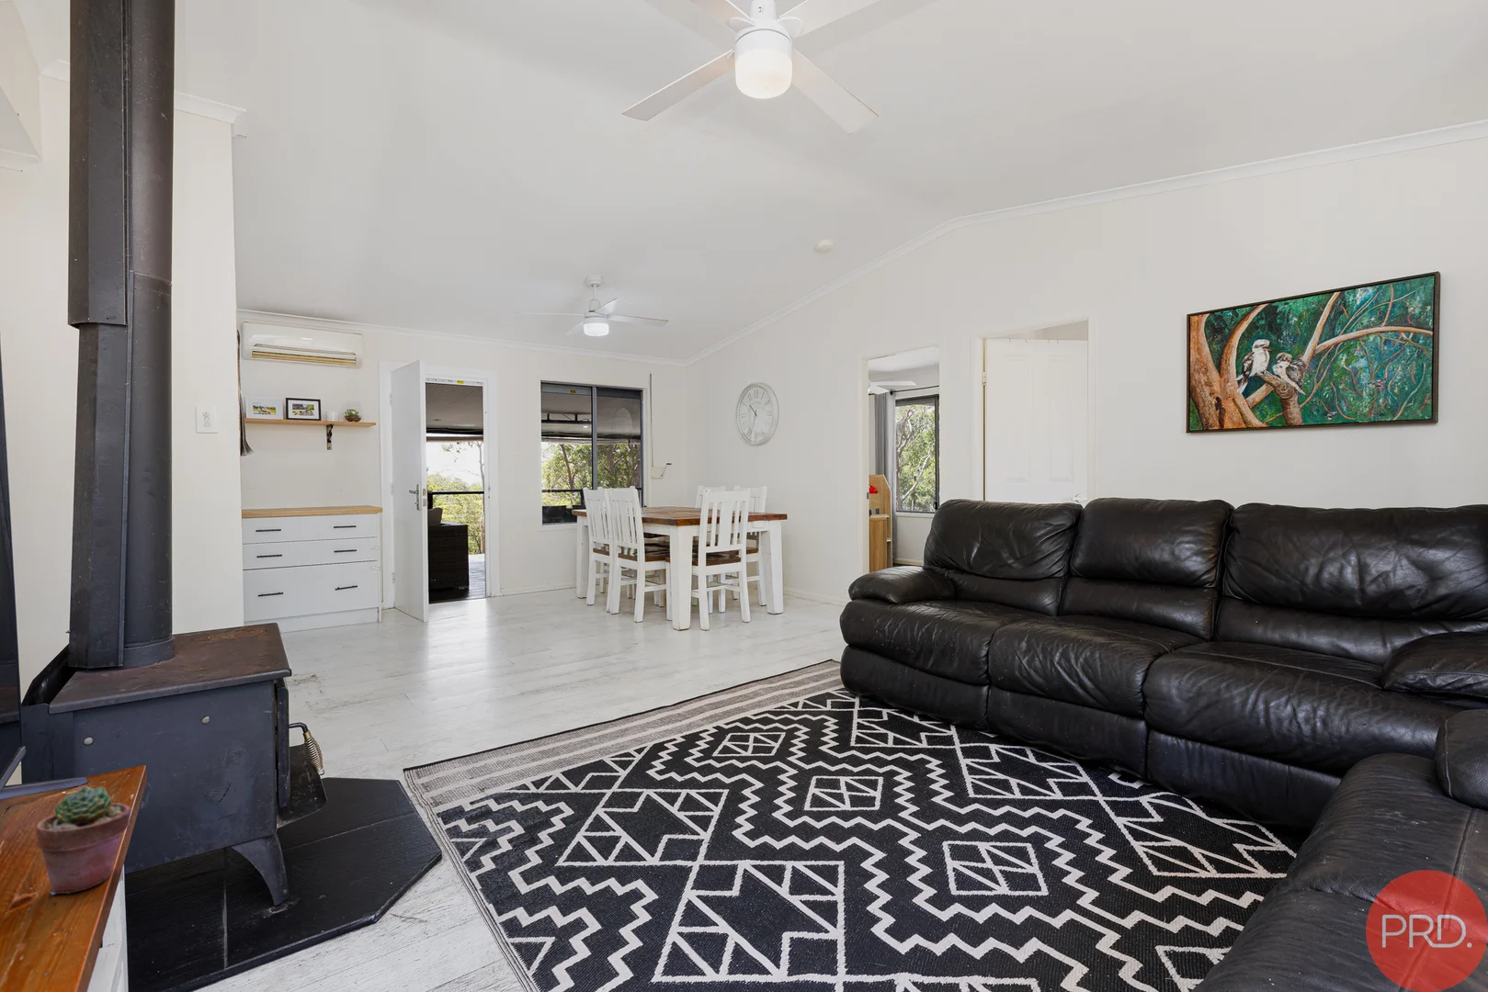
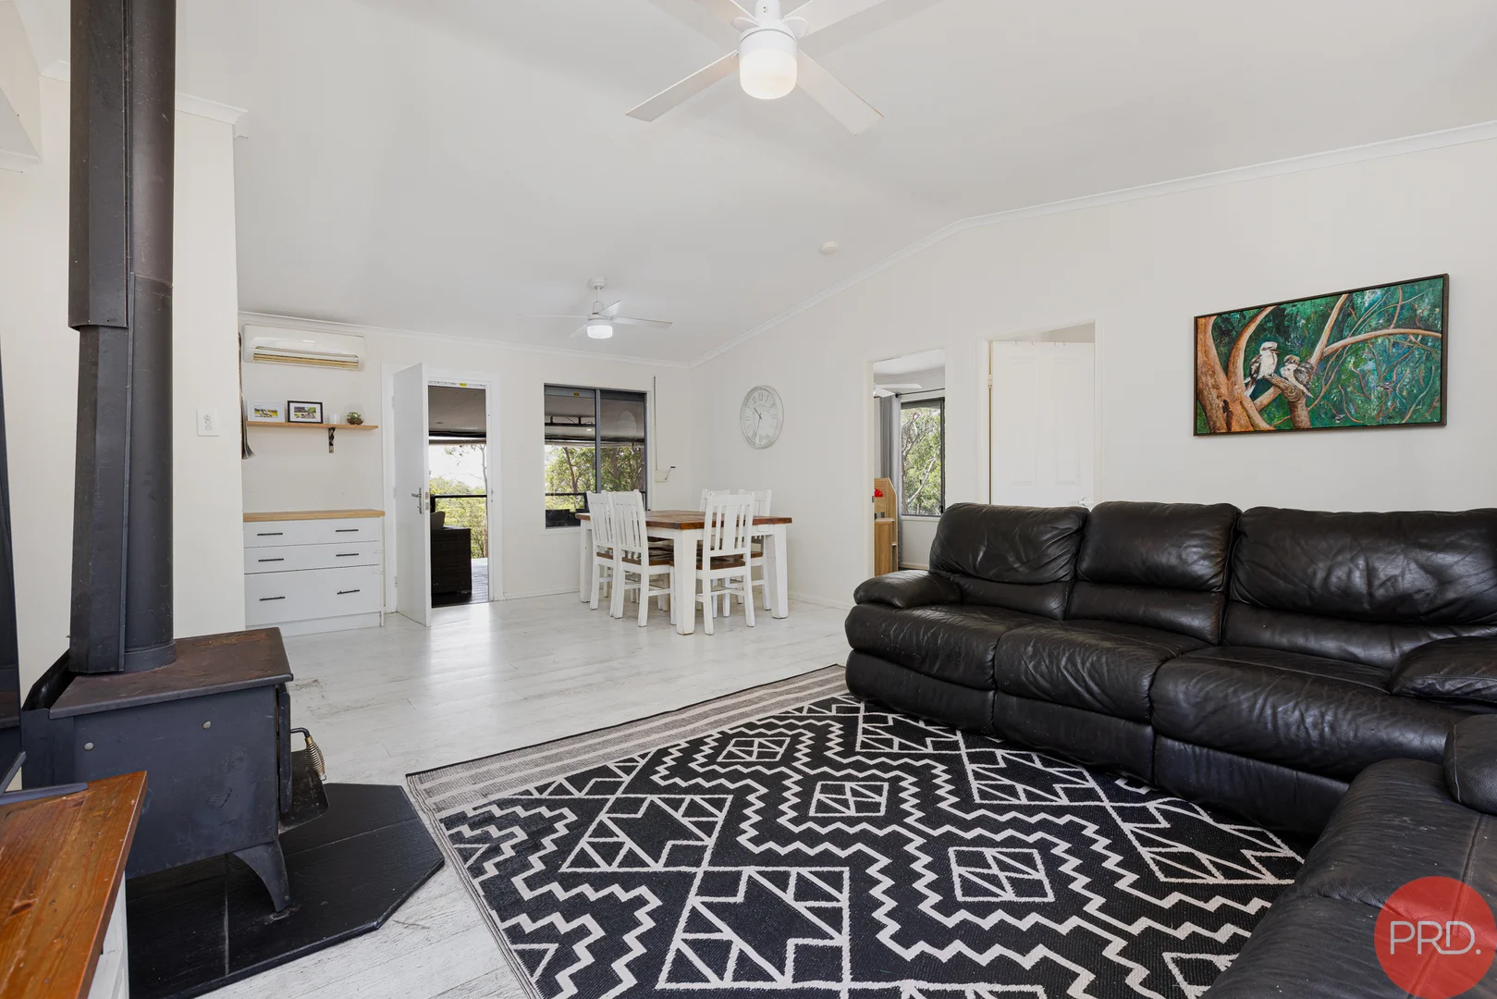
- potted succulent [34,785,132,896]
